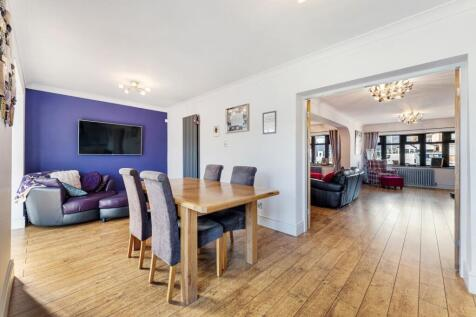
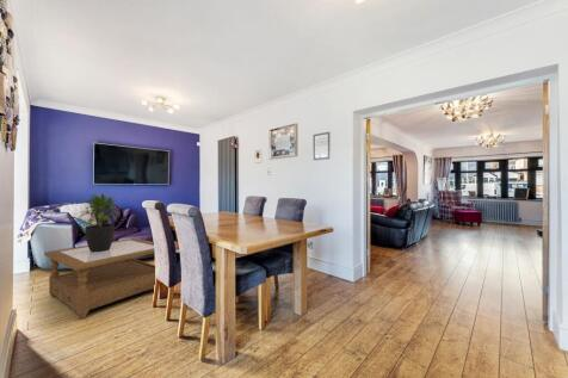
+ coffee table [43,237,156,320]
+ potted plant [79,192,122,252]
